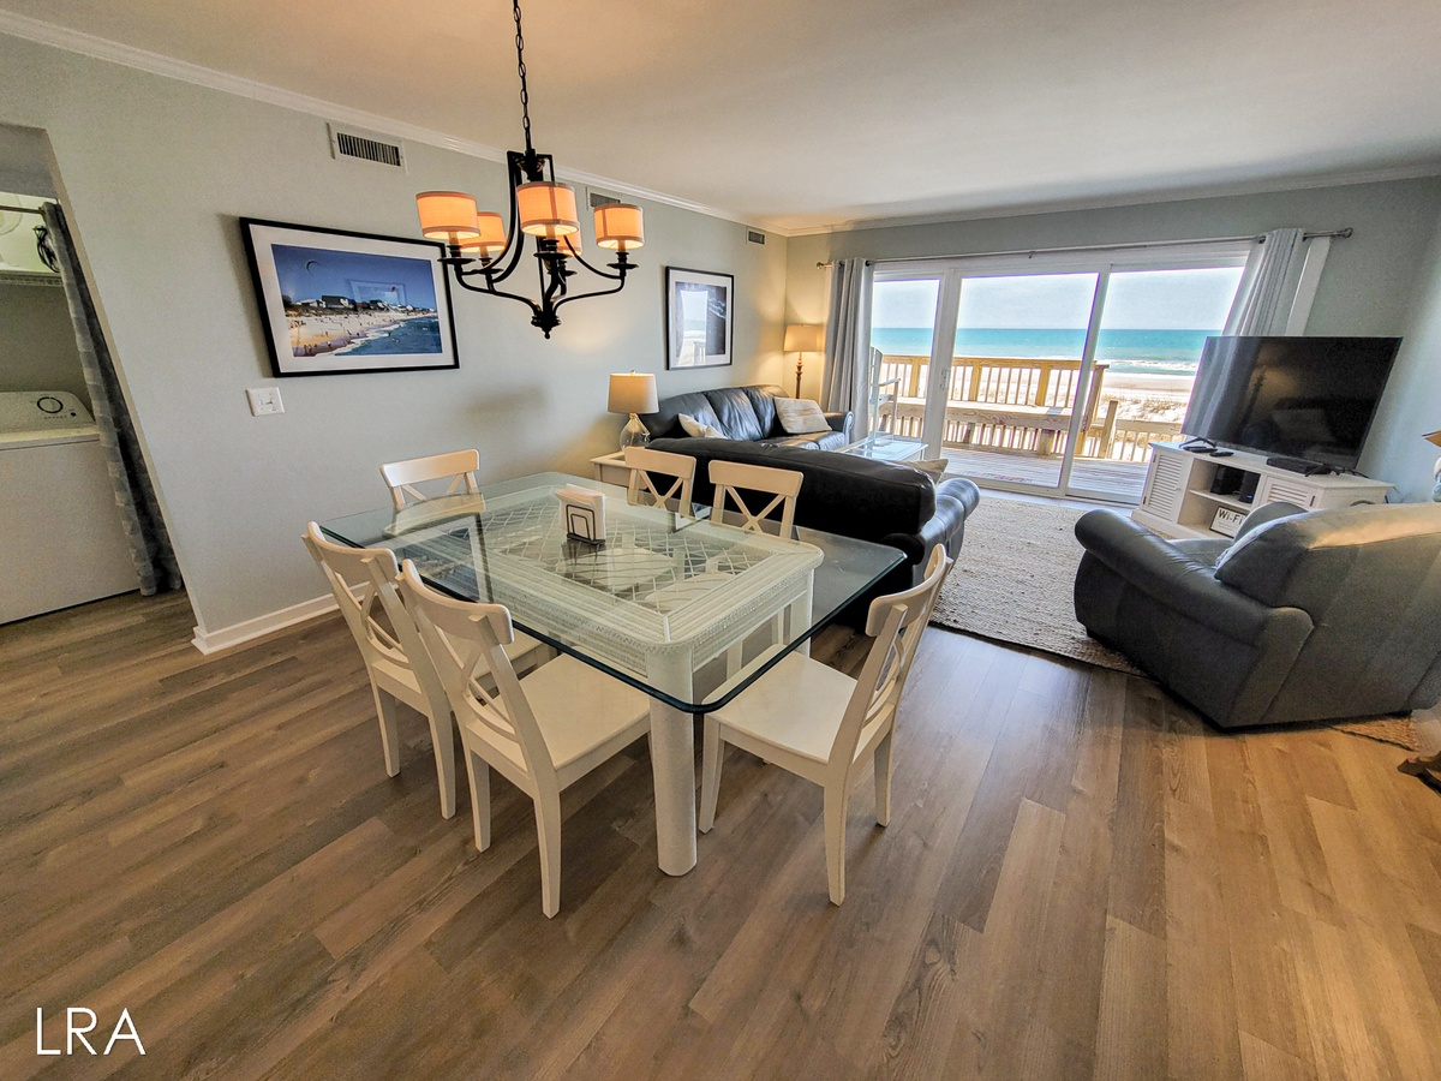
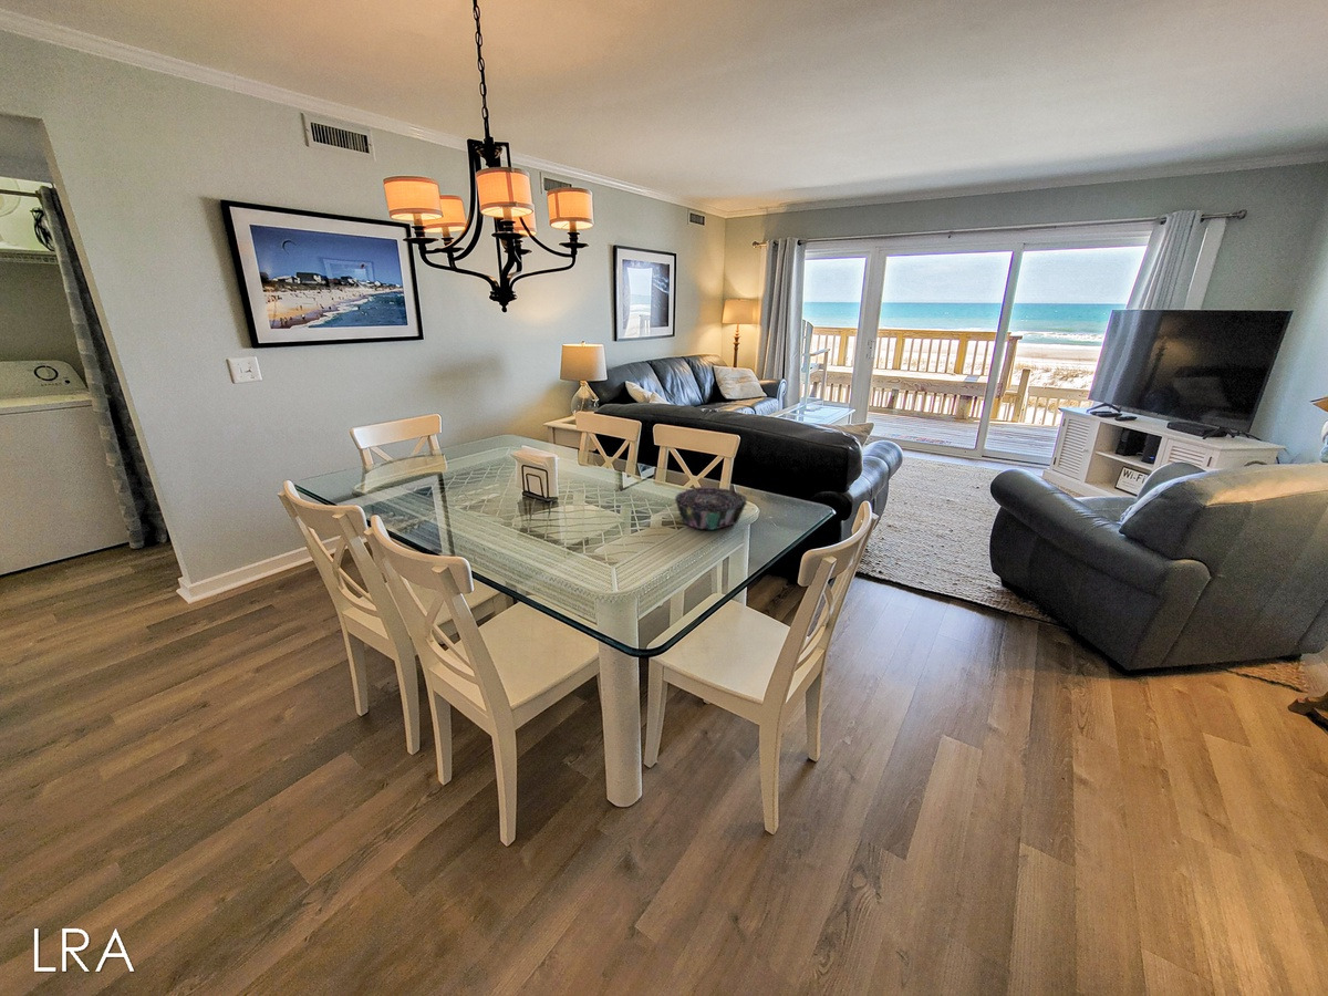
+ decorative bowl [674,486,748,531]
